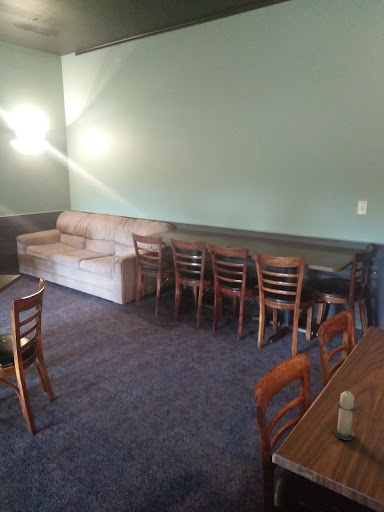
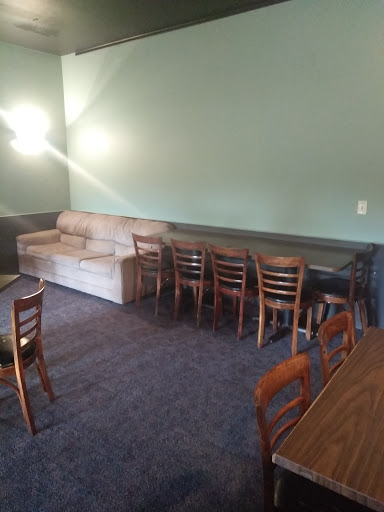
- candle [332,387,359,441]
